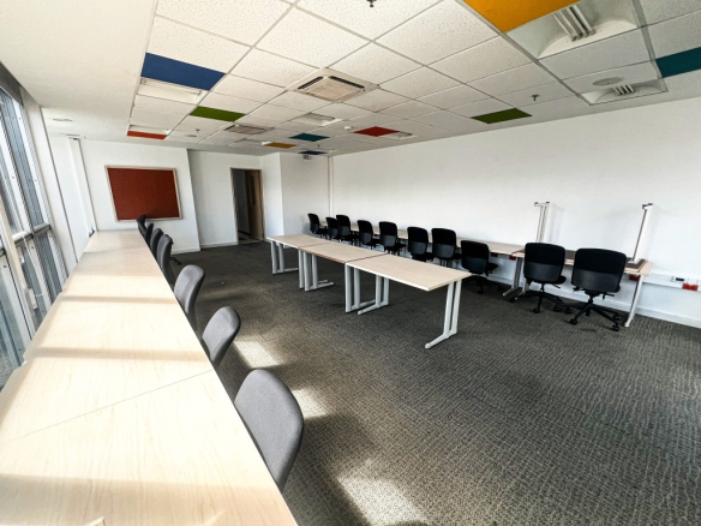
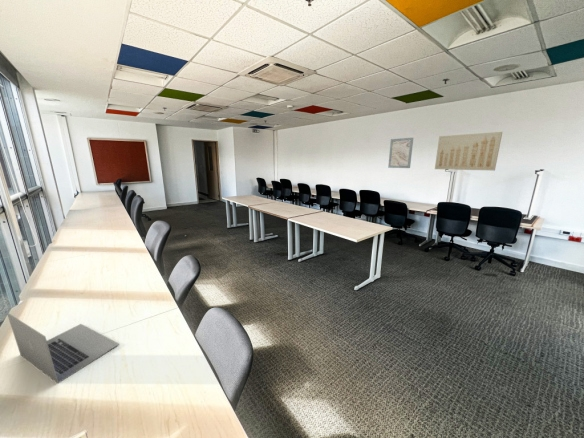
+ laptop [6,312,120,384]
+ wall art [434,131,503,172]
+ wall art [387,137,414,169]
